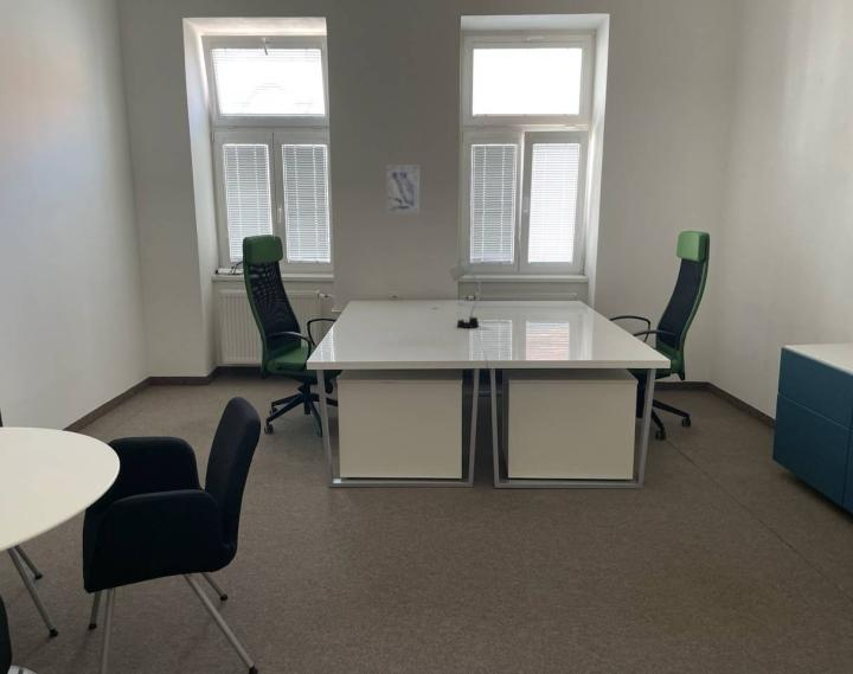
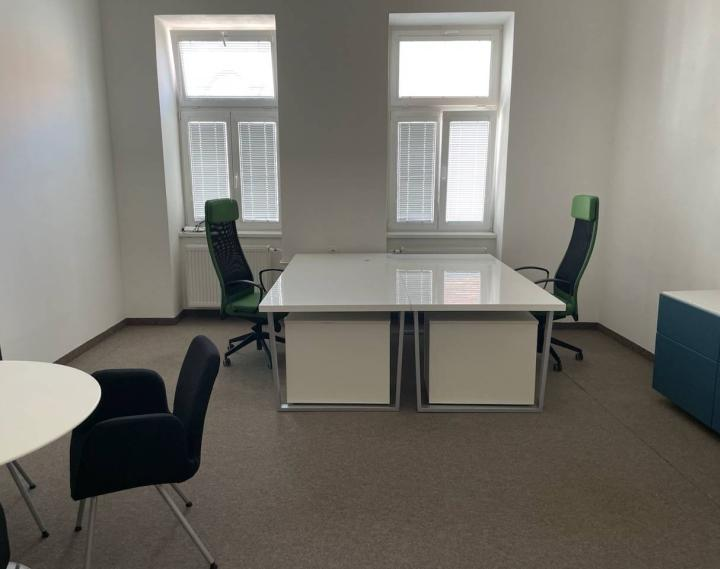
- desk lamp [447,262,482,329]
- wall art [386,163,421,216]
